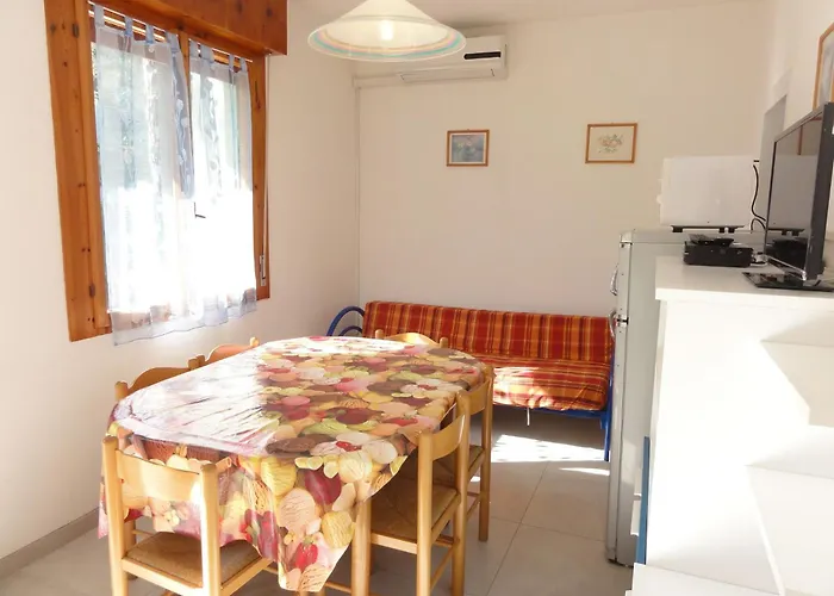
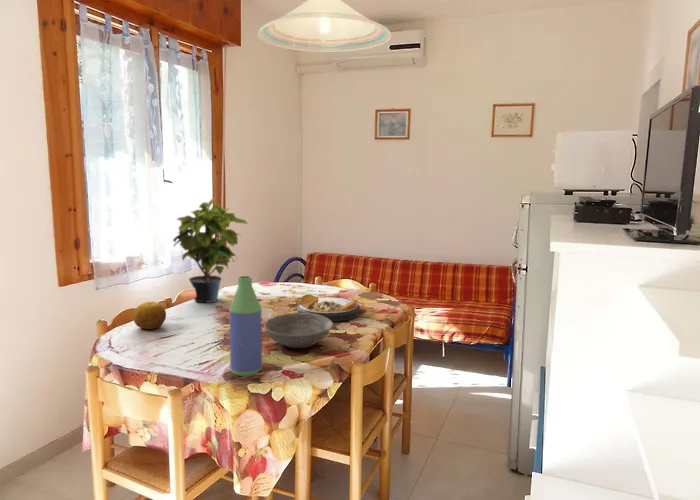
+ plate [296,293,361,323]
+ fruit [133,301,167,330]
+ potted plant [172,196,249,304]
+ bowl [263,312,335,349]
+ bottle [228,275,263,377]
